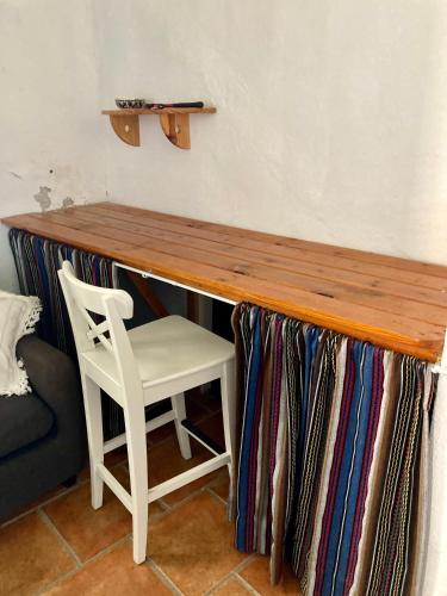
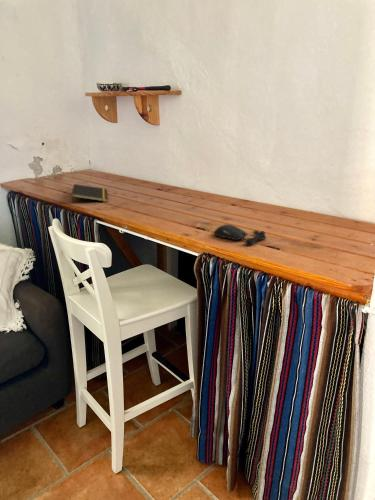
+ notepad [70,183,109,205]
+ computer mouse [213,223,267,246]
